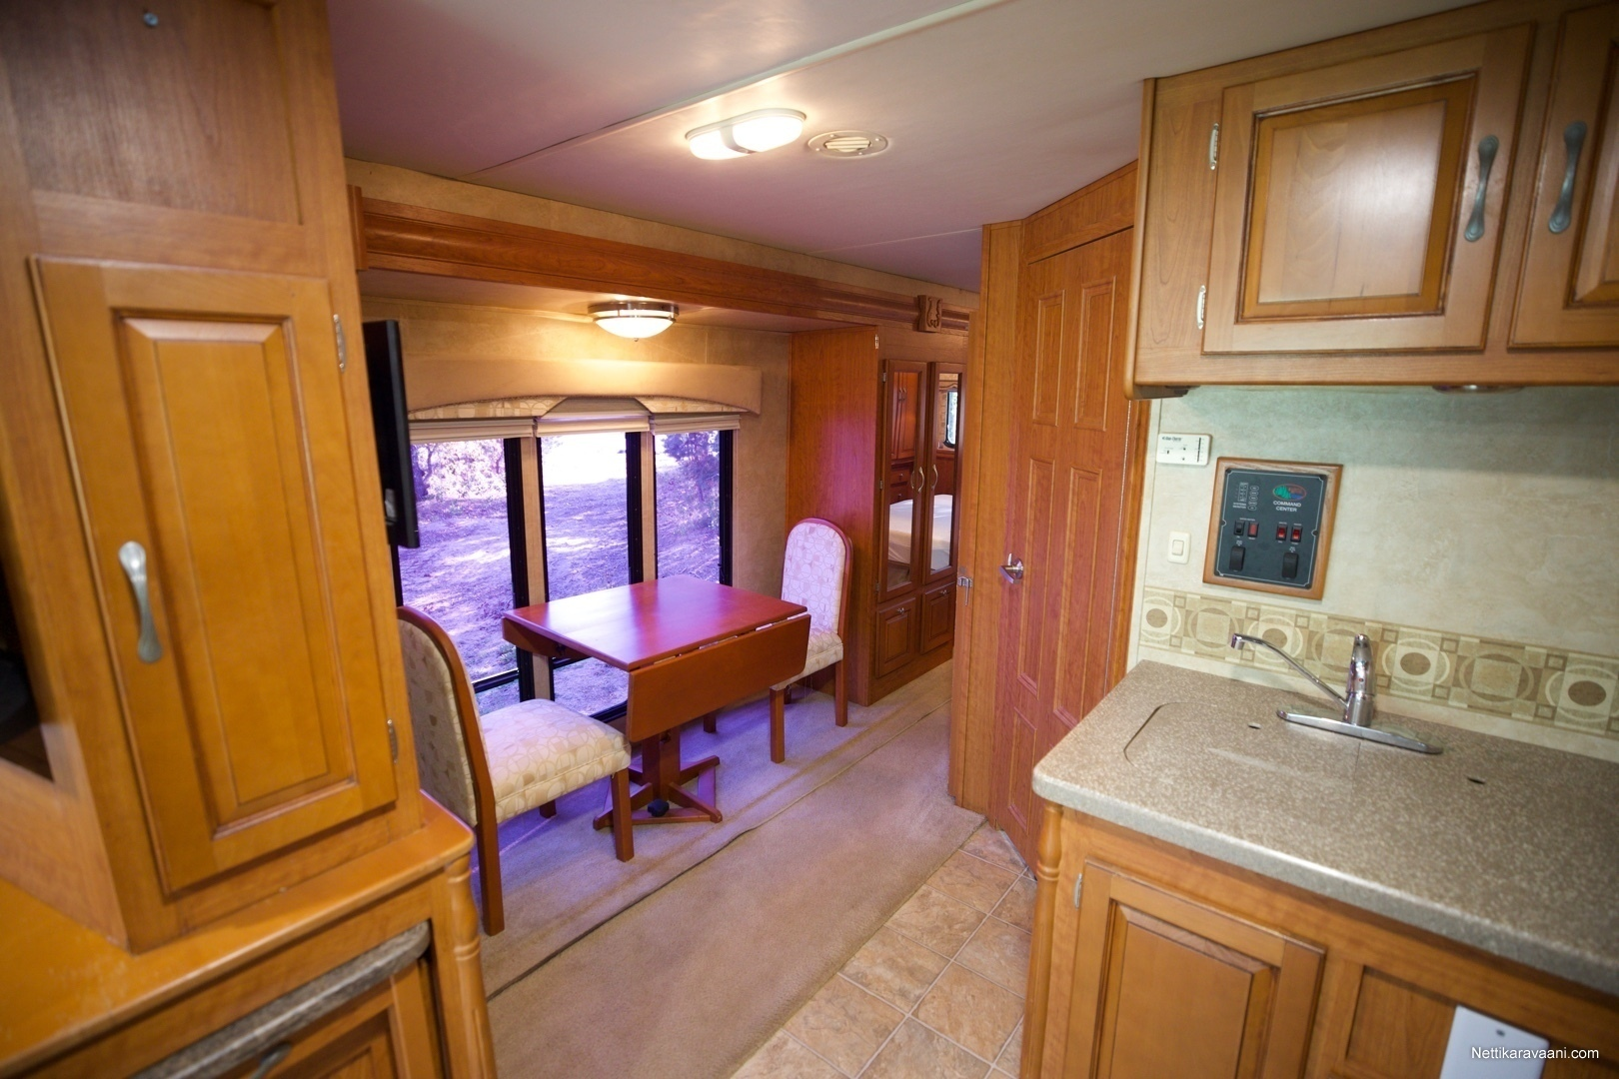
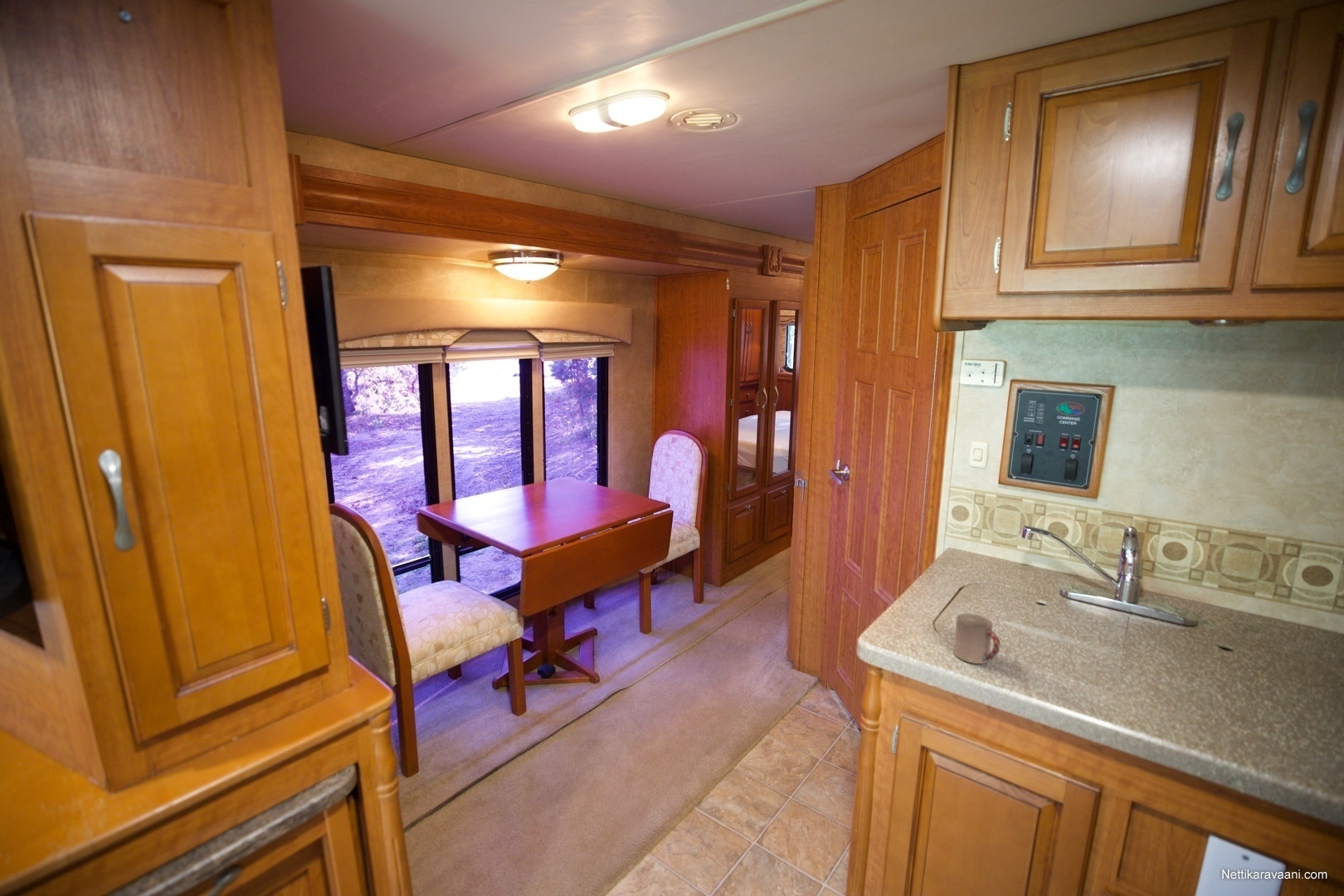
+ cup [952,612,1001,665]
